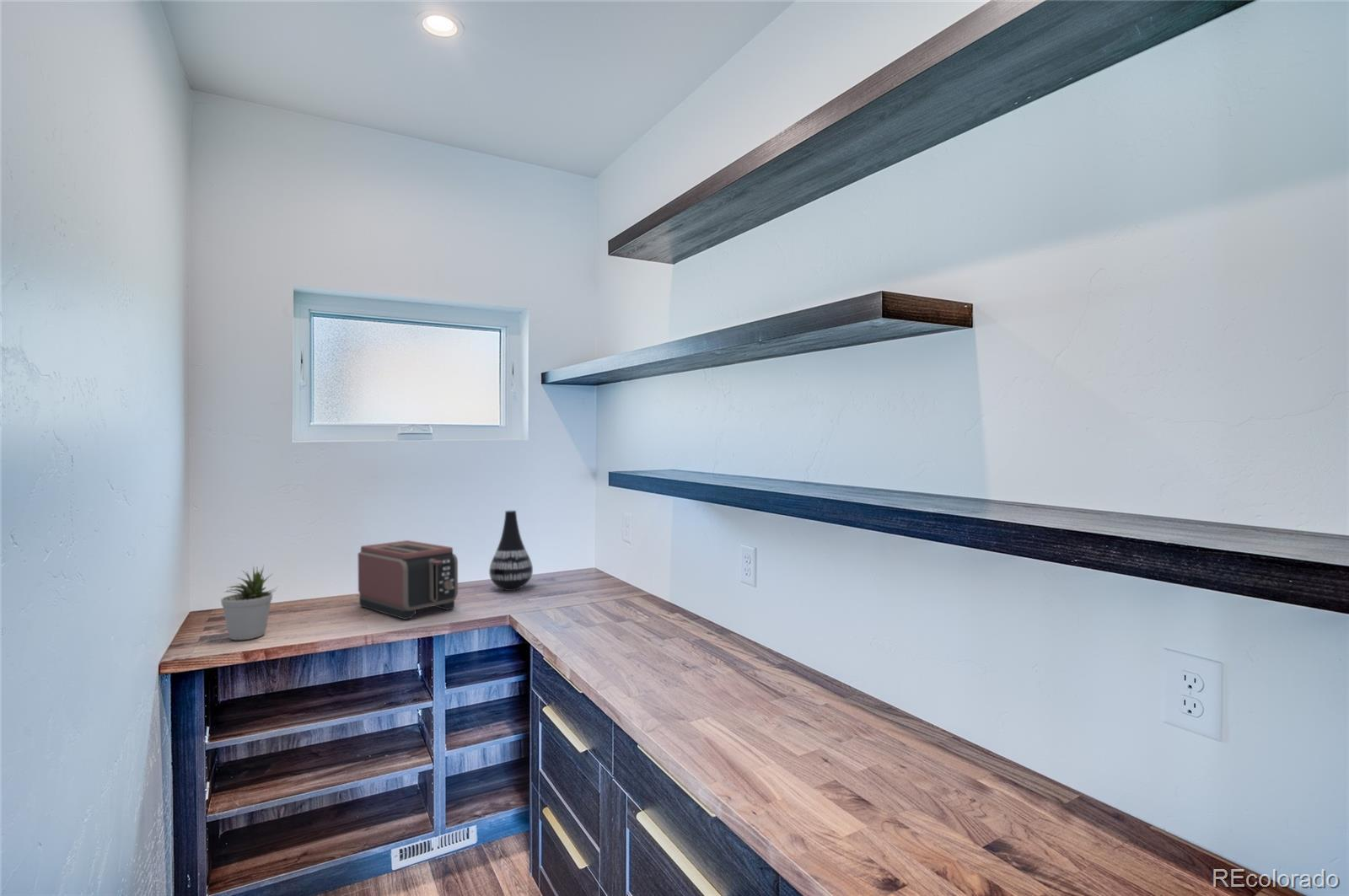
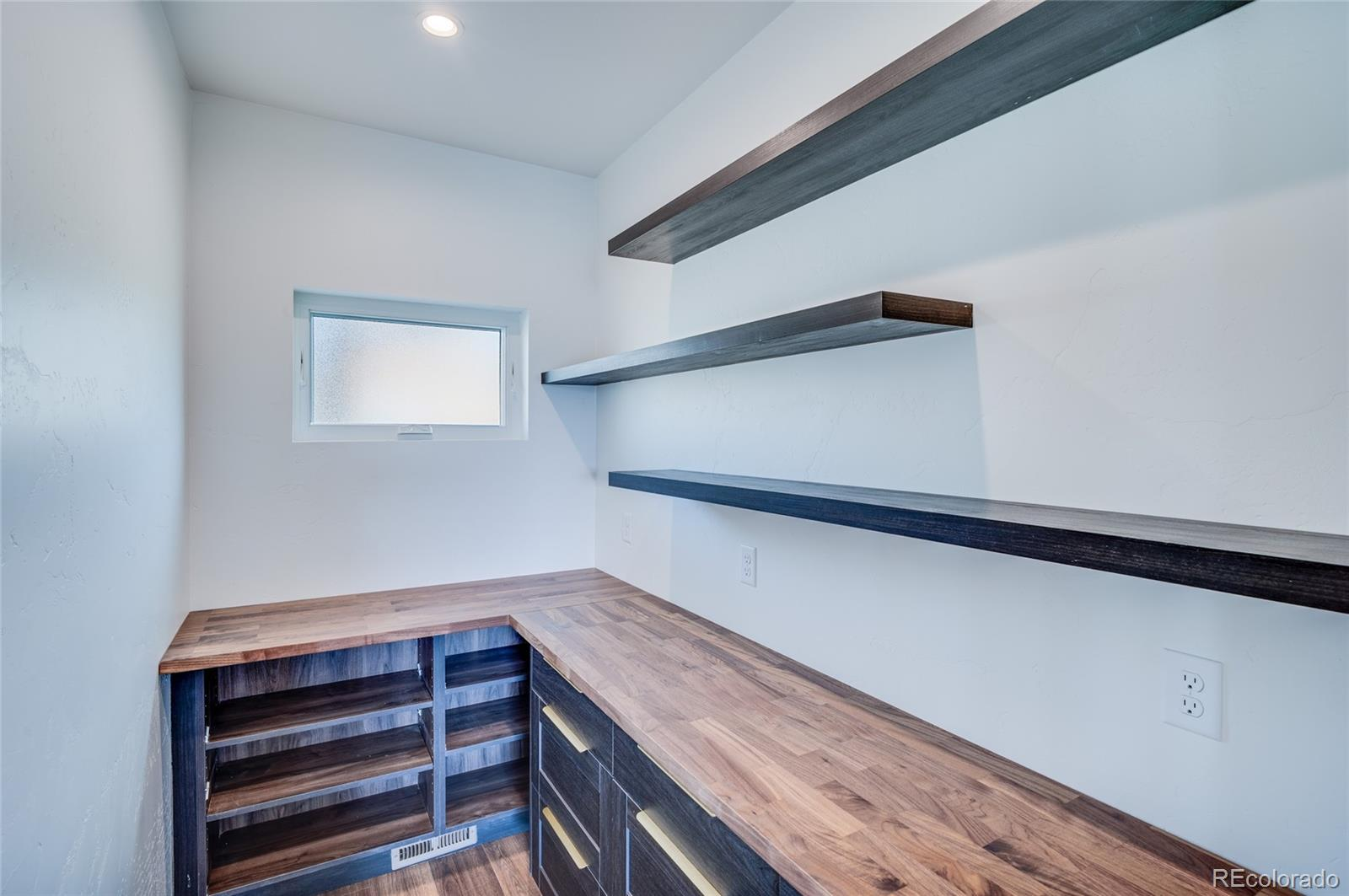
- vase [488,509,534,592]
- toaster [357,539,459,620]
- potted plant [220,565,278,641]
